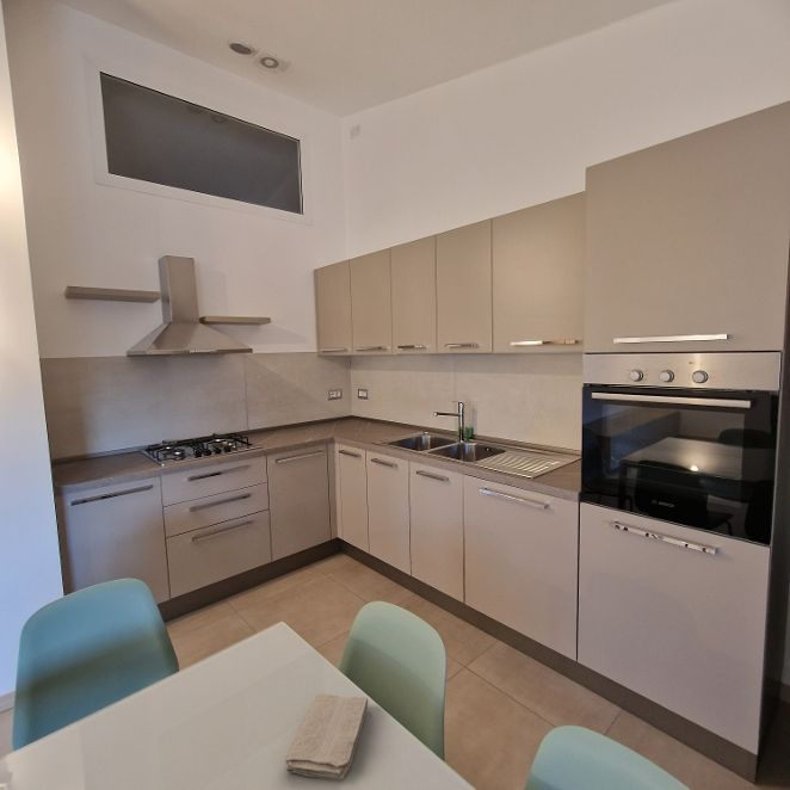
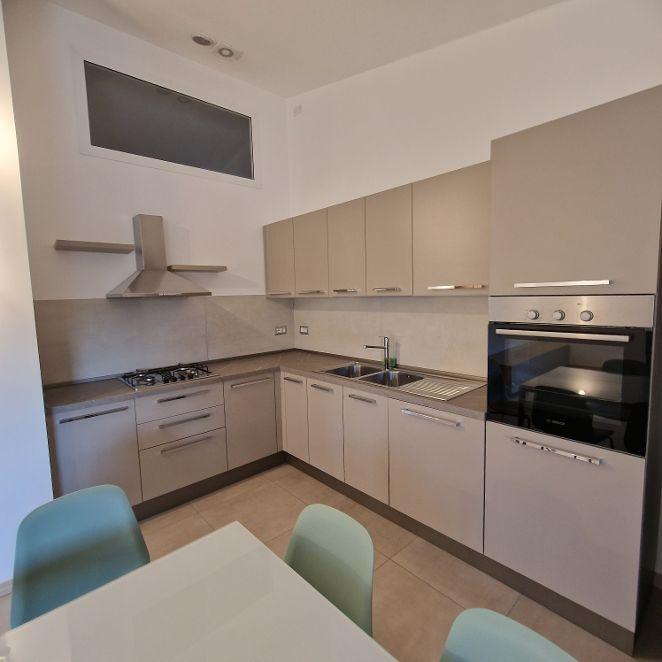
- washcloth [284,692,369,780]
